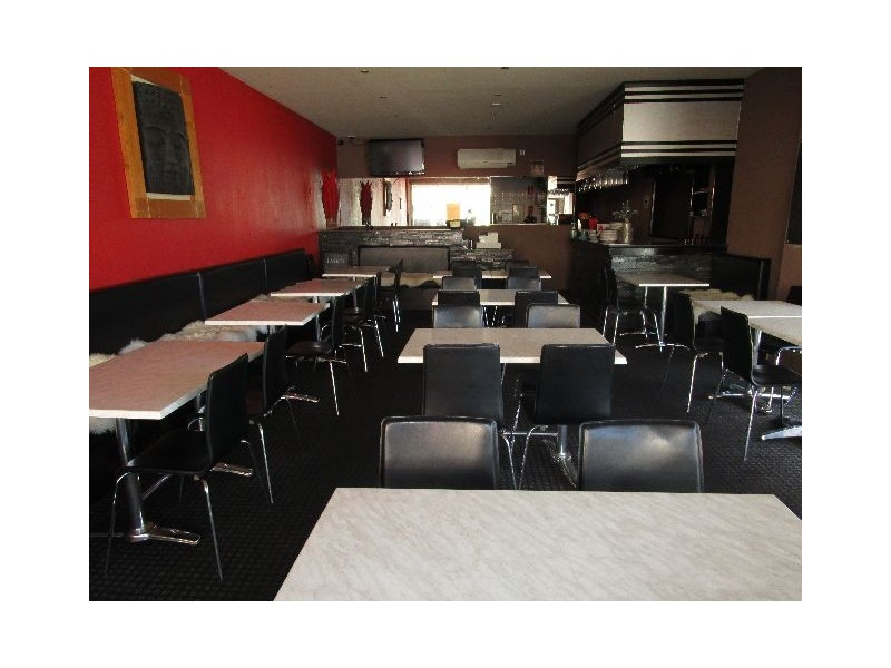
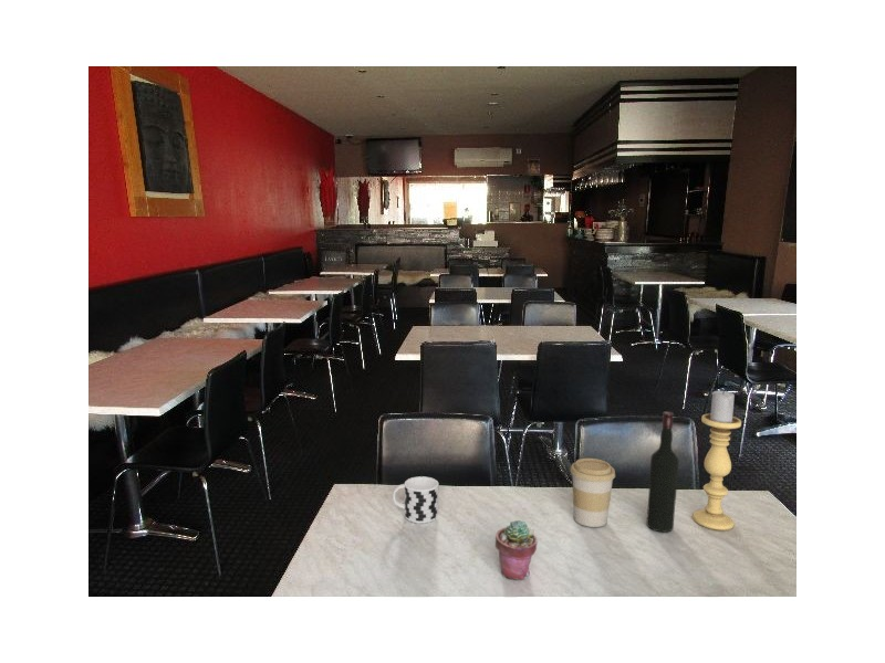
+ potted succulent [494,519,538,580]
+ wine bottle [646,411,680,534]
+ coffee cup [570,457,616,528]
+ candle holder [691,389,742,532]
+ cup [392,475,439,524]
